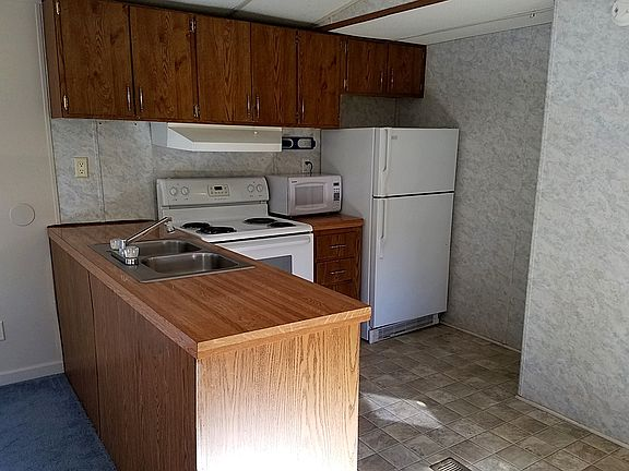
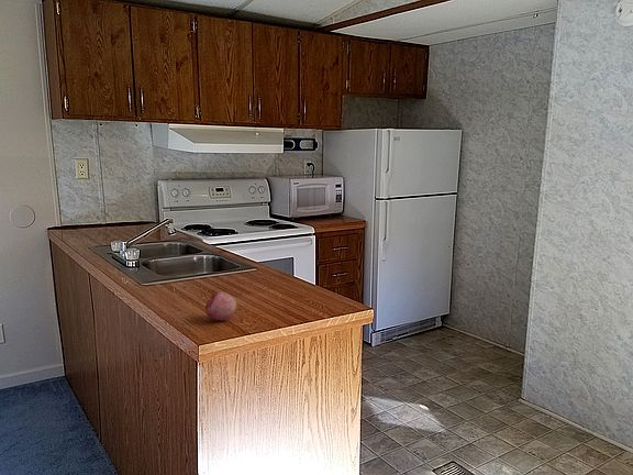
+ fruit [204,290,237,321]
